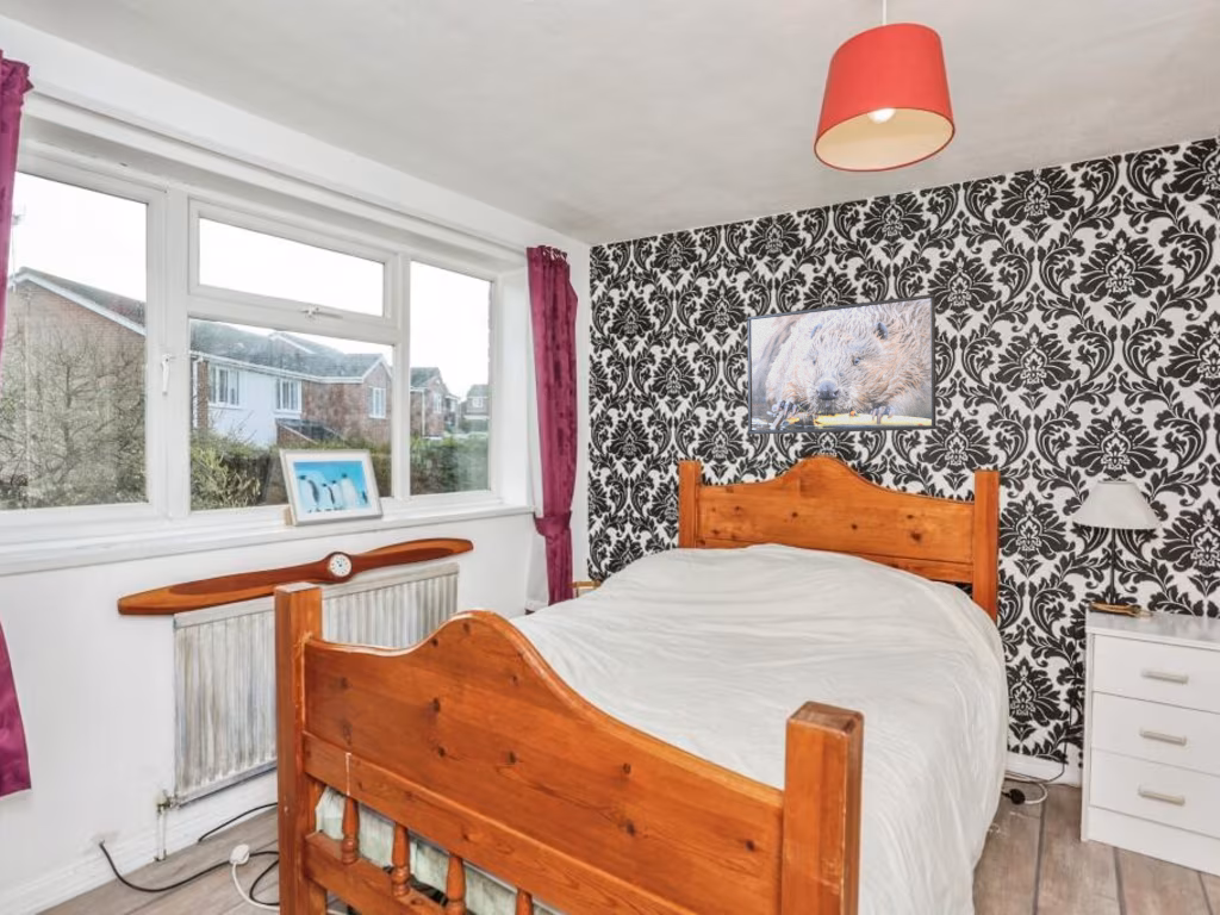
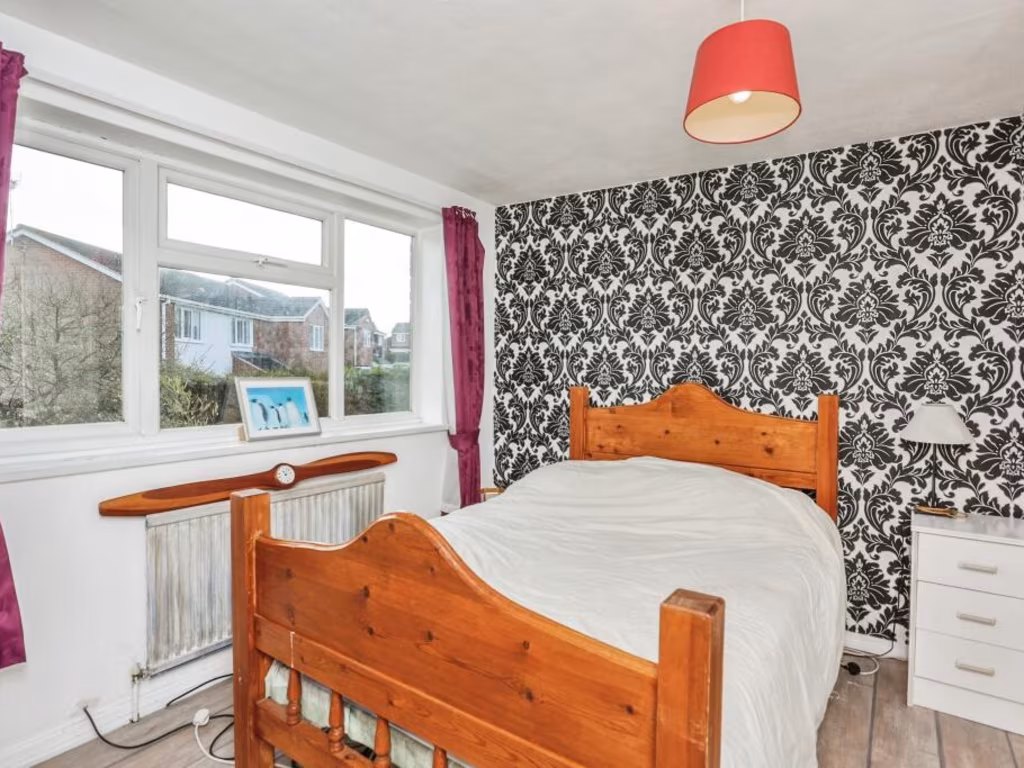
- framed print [746,293,938,435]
